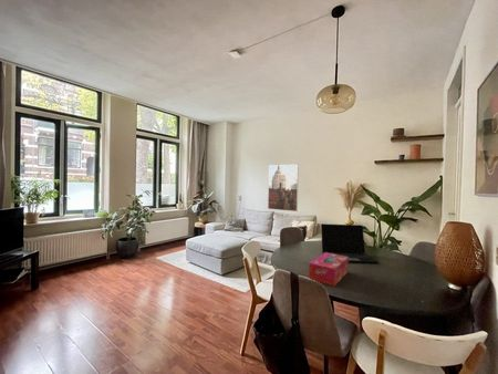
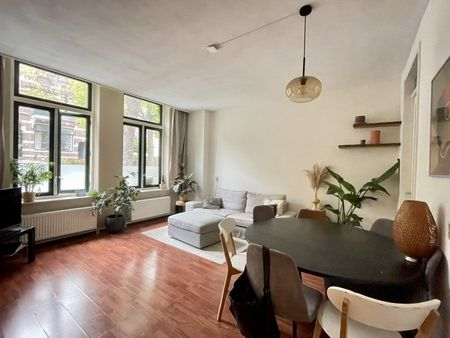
- tissue box [308,252,350,288]
- laptop [320,222,380,264]
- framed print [267,163,300,212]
